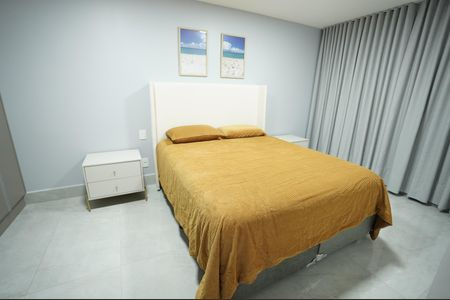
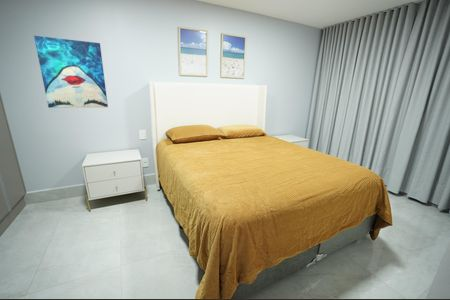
+ wall art [33,35,109,109]
